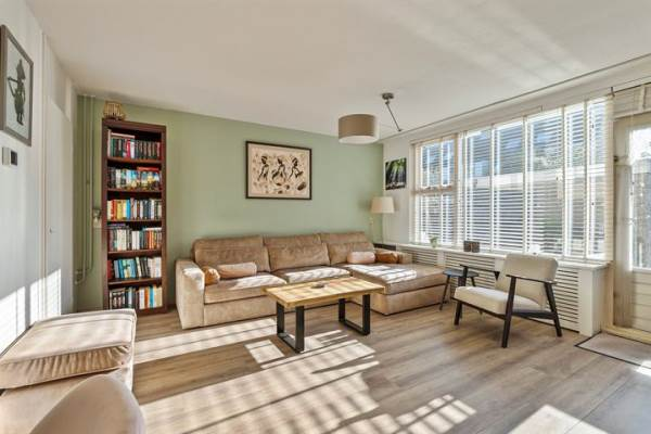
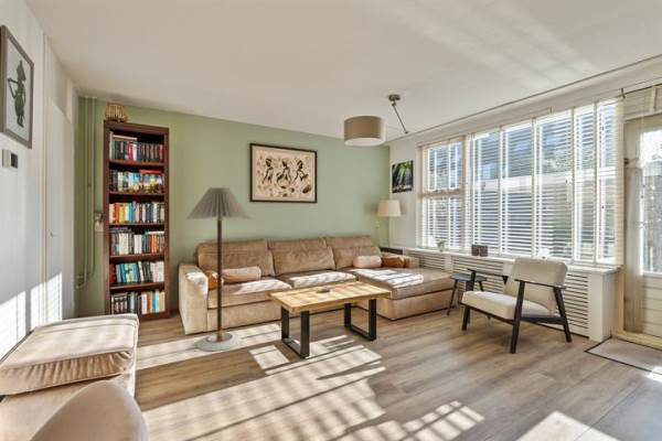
+ floor lamp [185,186,252,352]
